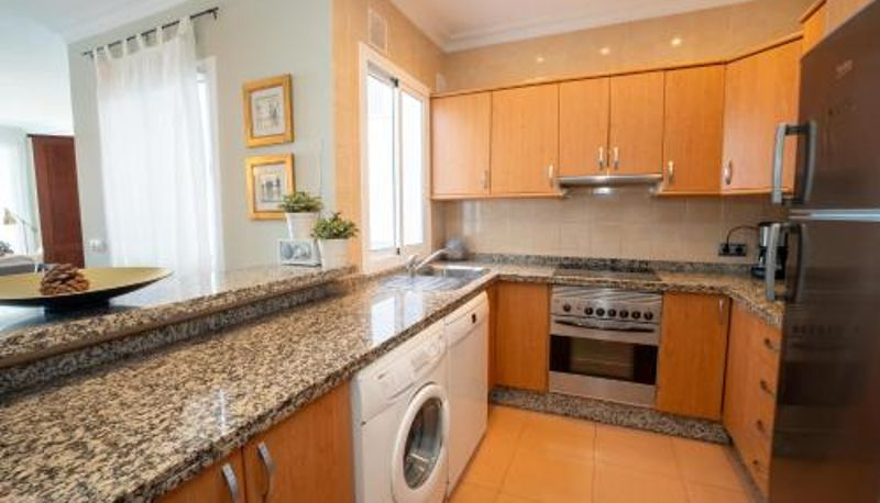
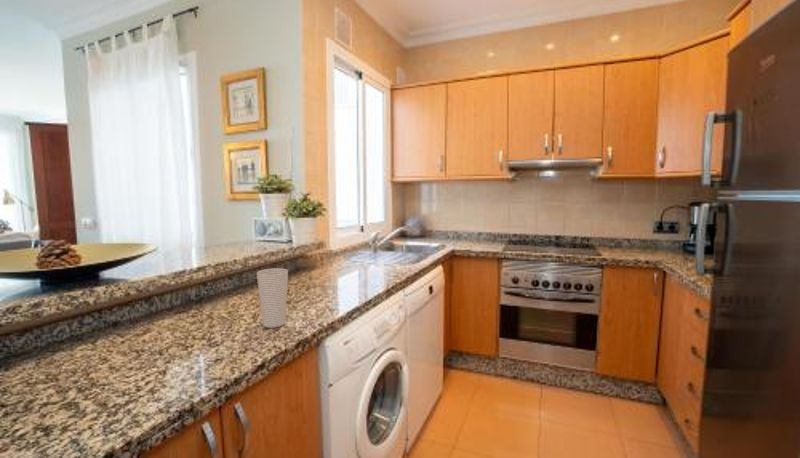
+ cup [256,267,289,329]
